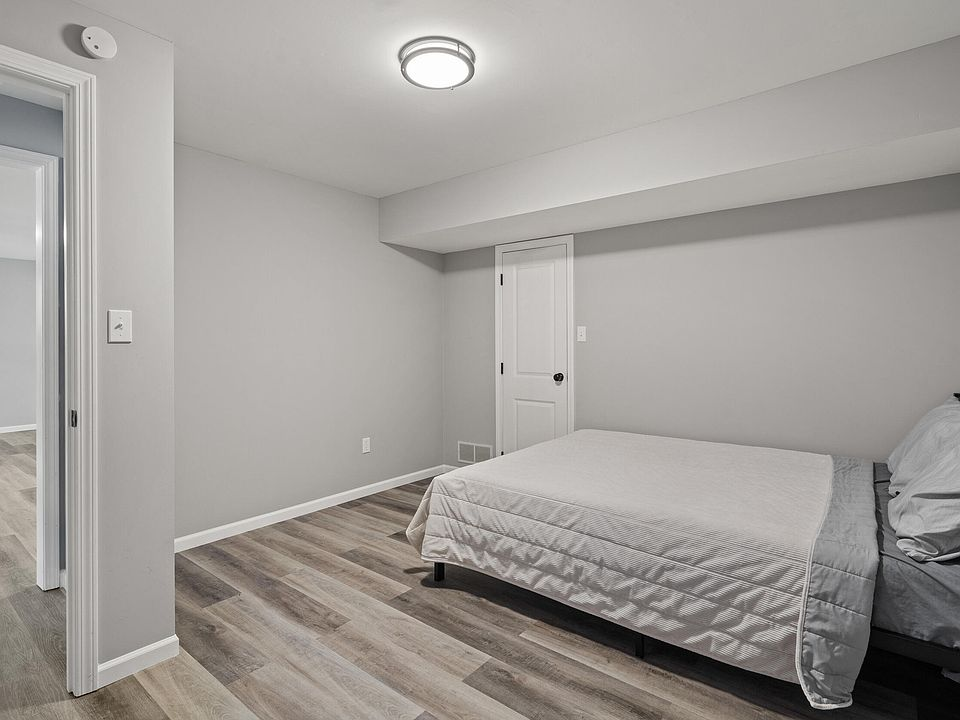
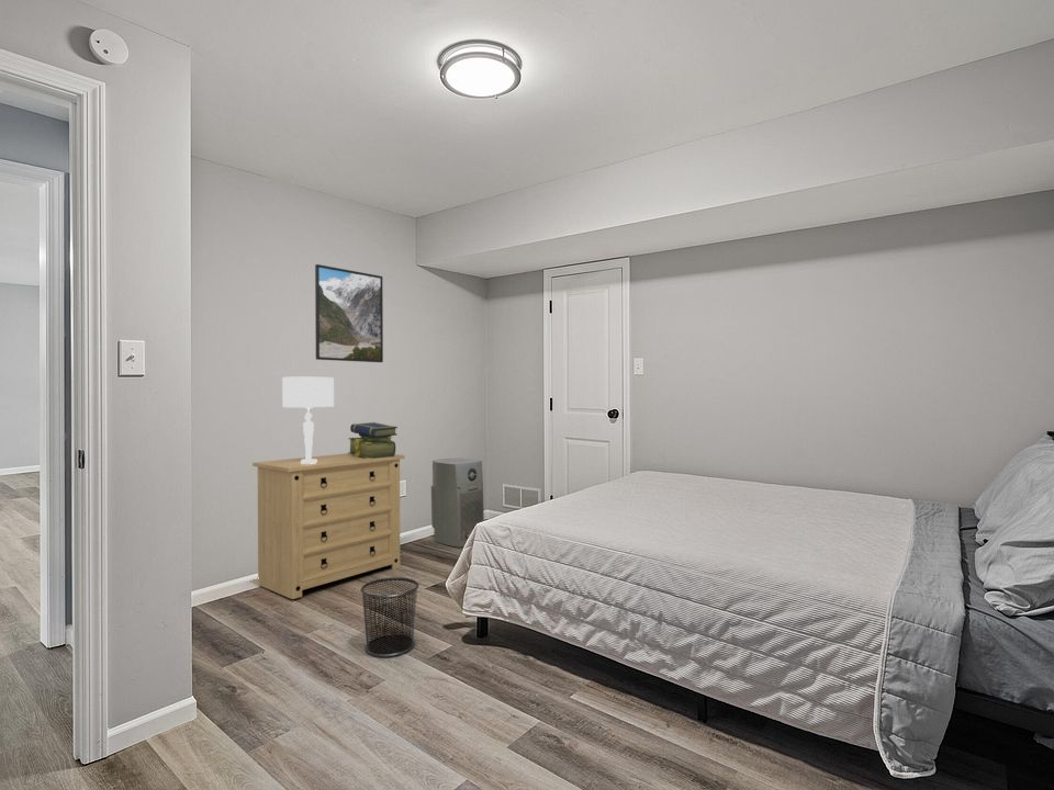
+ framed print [314,263,384,363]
+ stack of books [347,421,399,459]
+ air purifier [430,458,485,549]
+ table lamp [281,376,335,464]
+ dresser [251,452,406,600]
+ waste bin [359,576,419,658]
